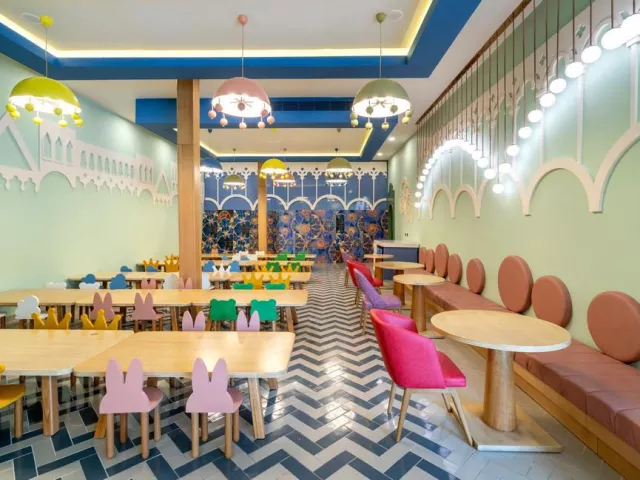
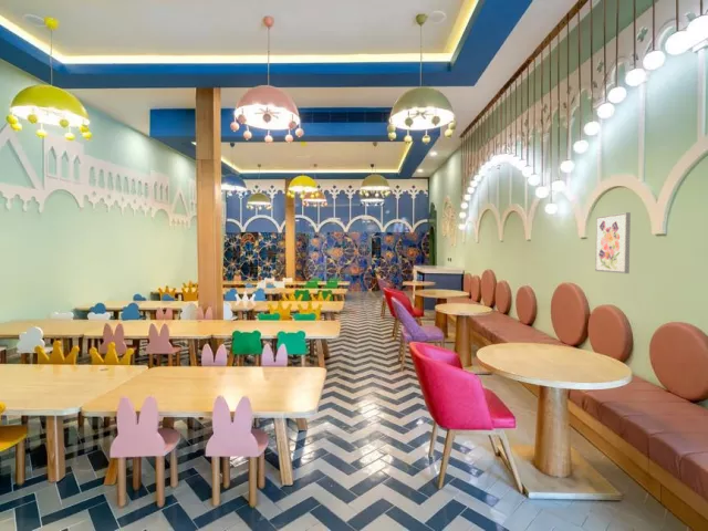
+ wall art [594,211,632,274]
